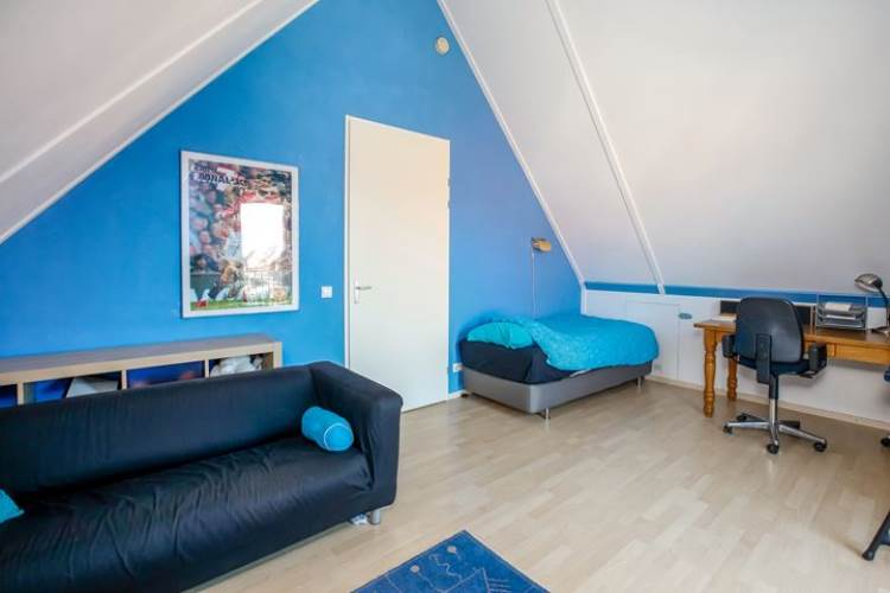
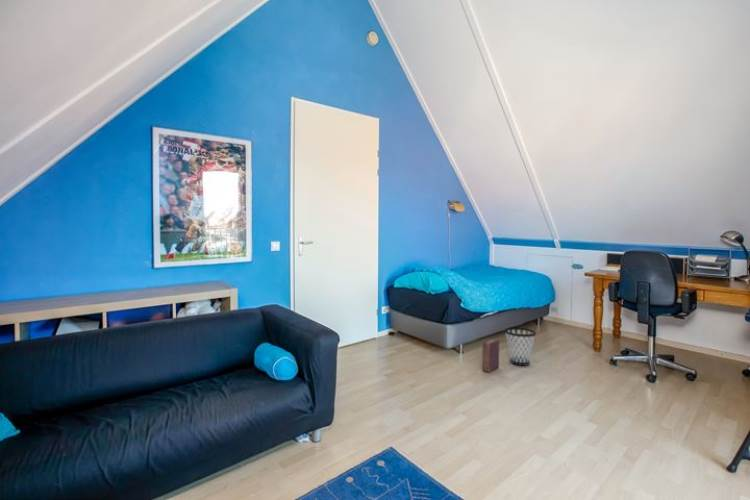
+ wastebasket [504,326,537,367]
+ book [481,338,500,373]
